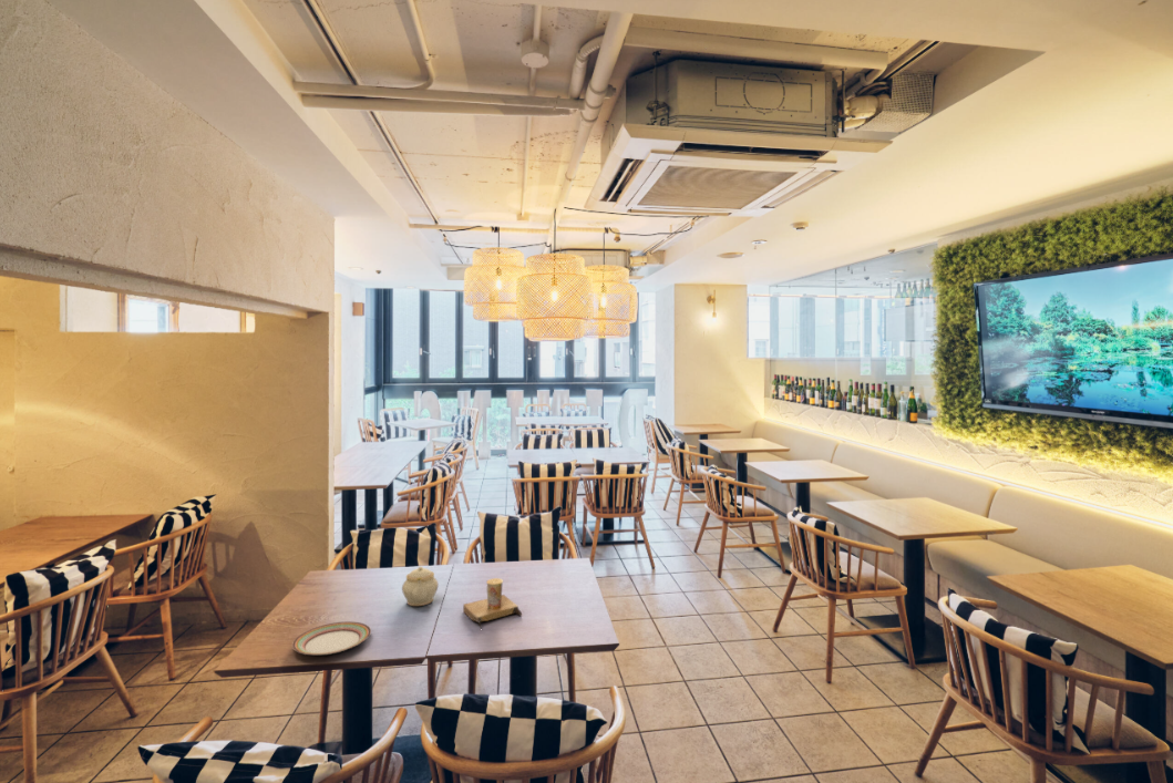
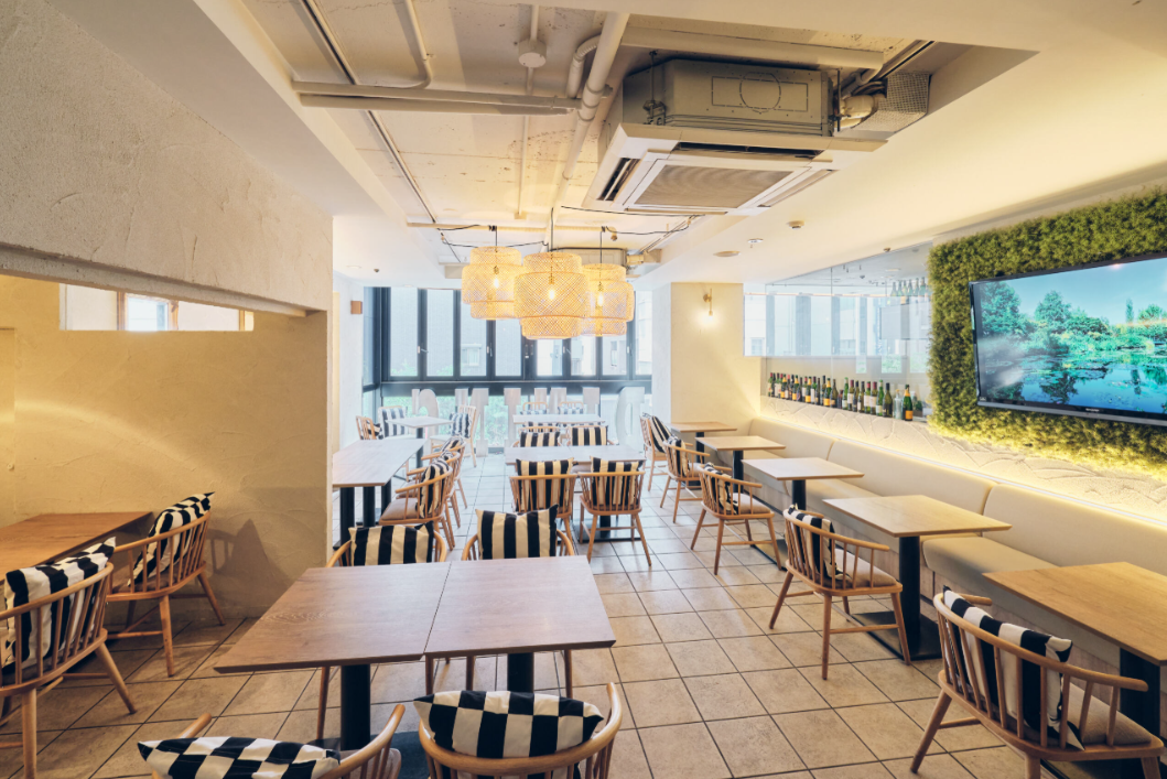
- teapot [401,565,440,607]
- cup [462,577,523,628]
- plate [291,620,372,656]
